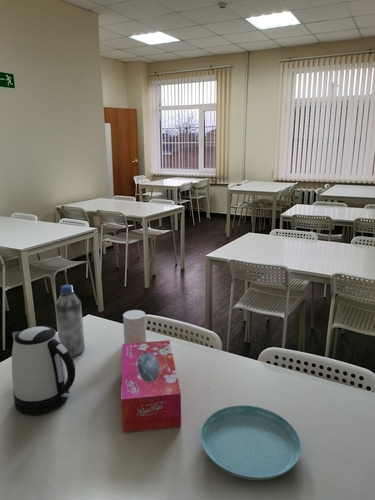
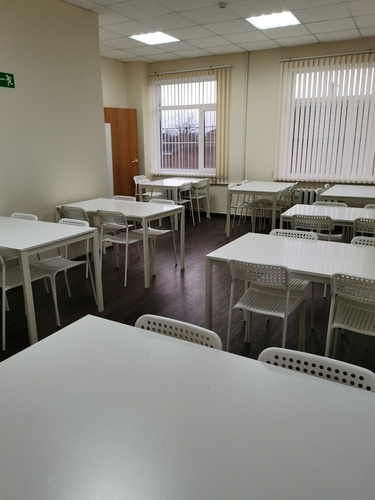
- cup [122,309,147,344]
- kettle [11,325,76,416]
- saucer [200,404,302,481]
- water bottle [54,284,86,357]
- tissue box [120,339,182,434]
